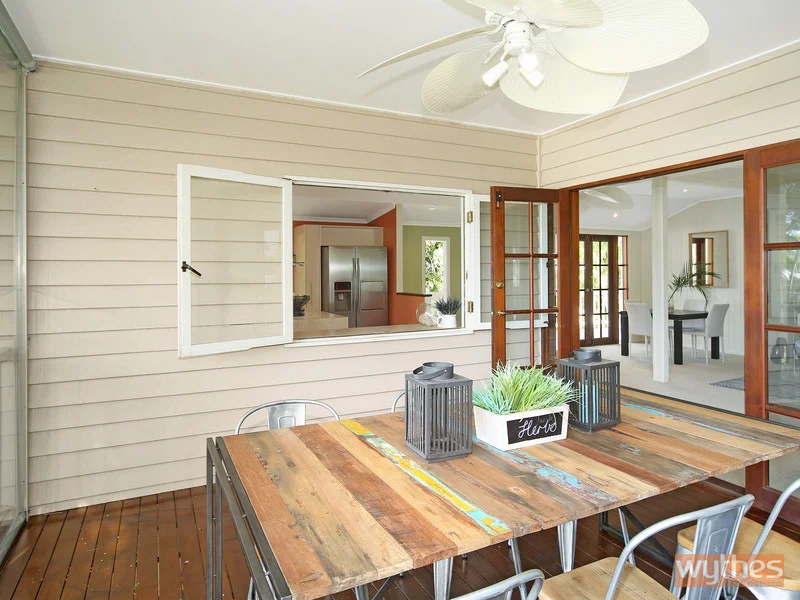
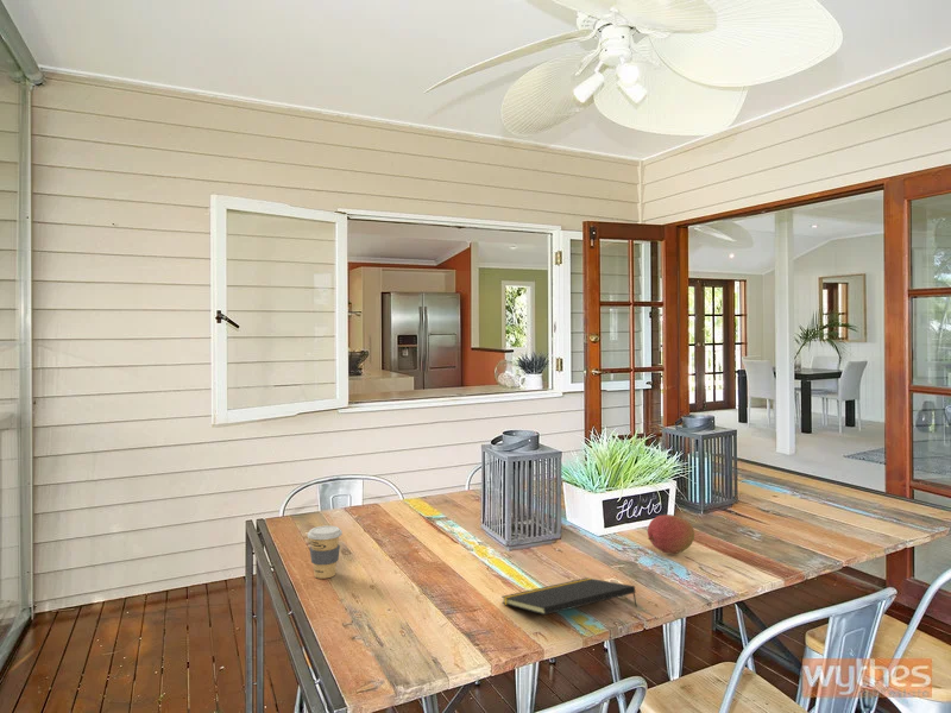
+ notepad [500,576,638,616]
+ fruit [647,513,695,555]
+ coffee cup [307,525,344,580]
